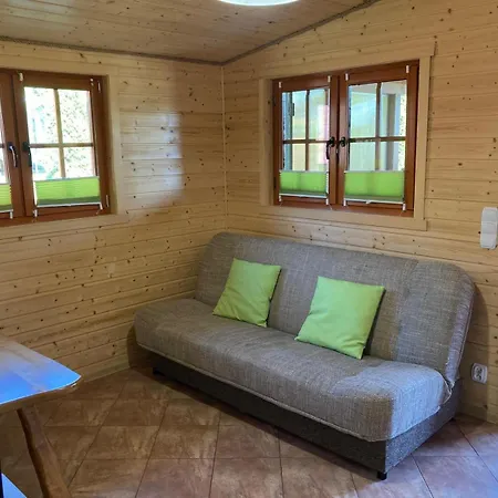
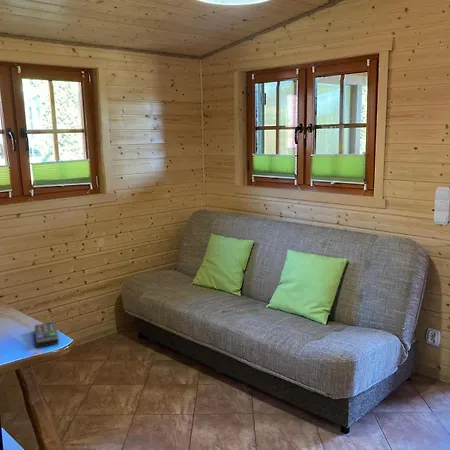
+ remote control [34,321,60,348]
